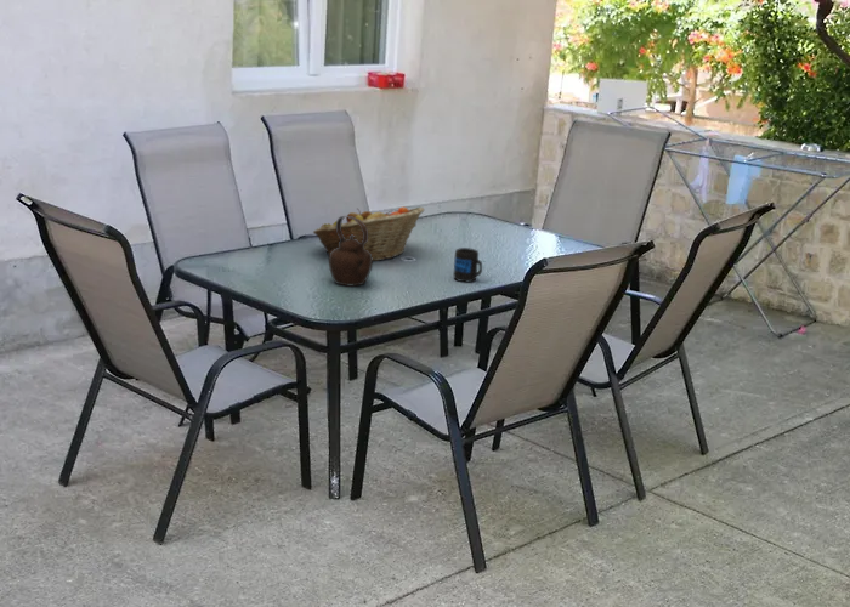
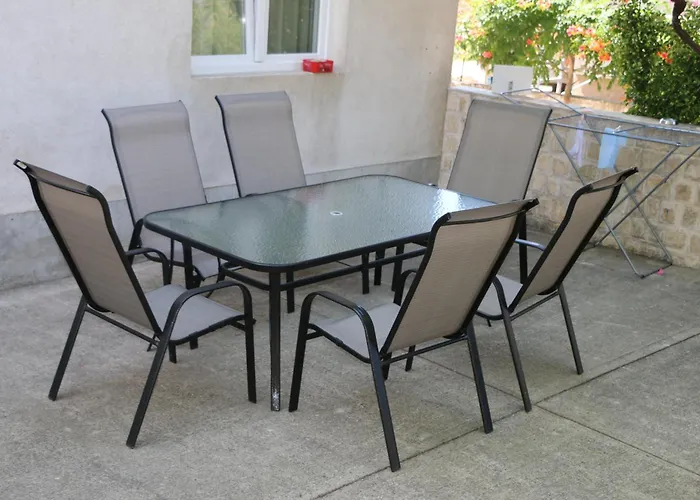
- teapot [328,215,374,287]
- mug [453,246,483,283]
- fruit basket [312,206,425,262]
